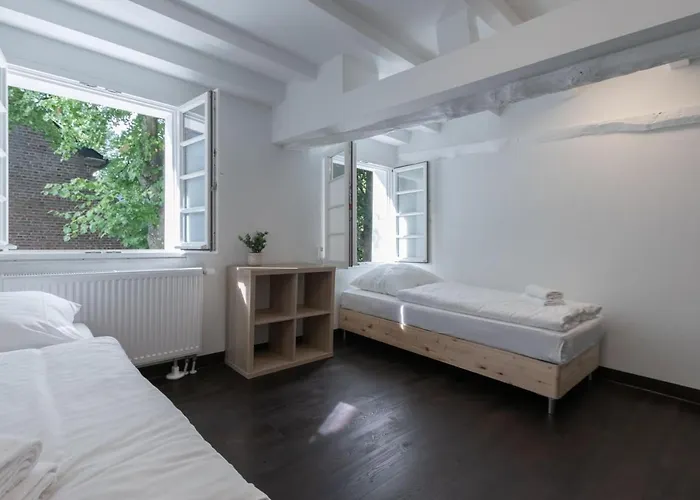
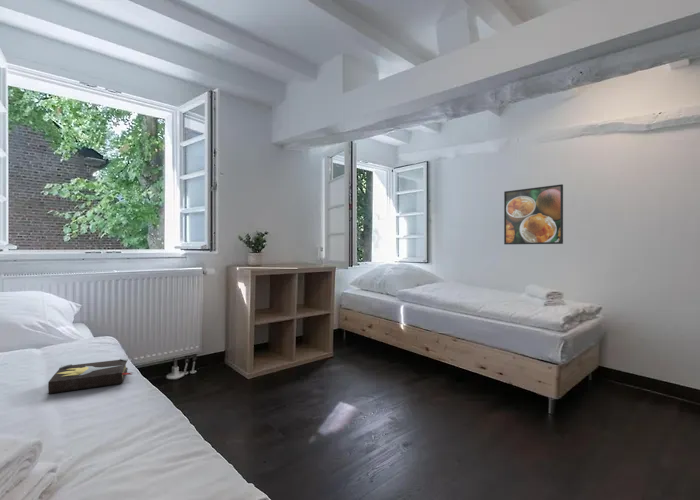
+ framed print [503,183,564,245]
+ hardback book [47,357,134,395]
